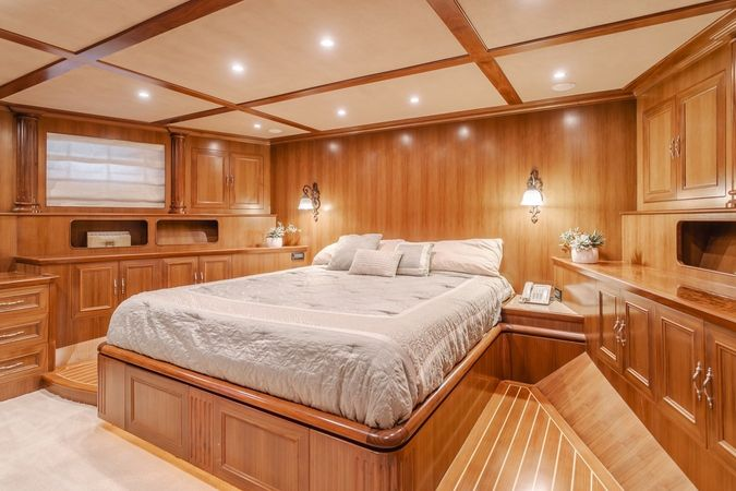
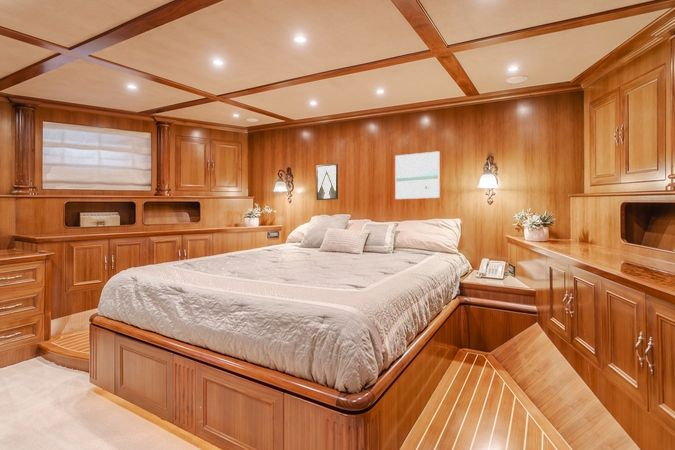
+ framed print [394,150,441,200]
+ wall art [315,163,339,201]
